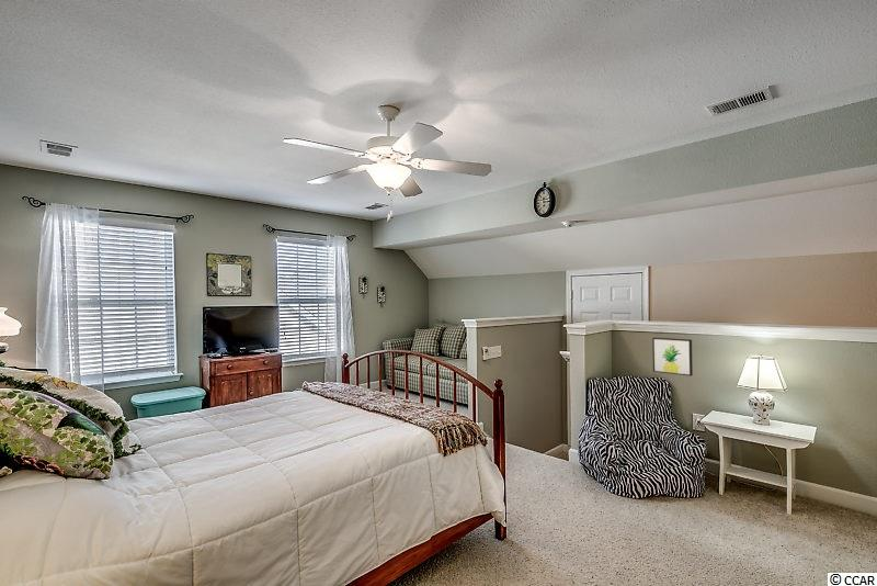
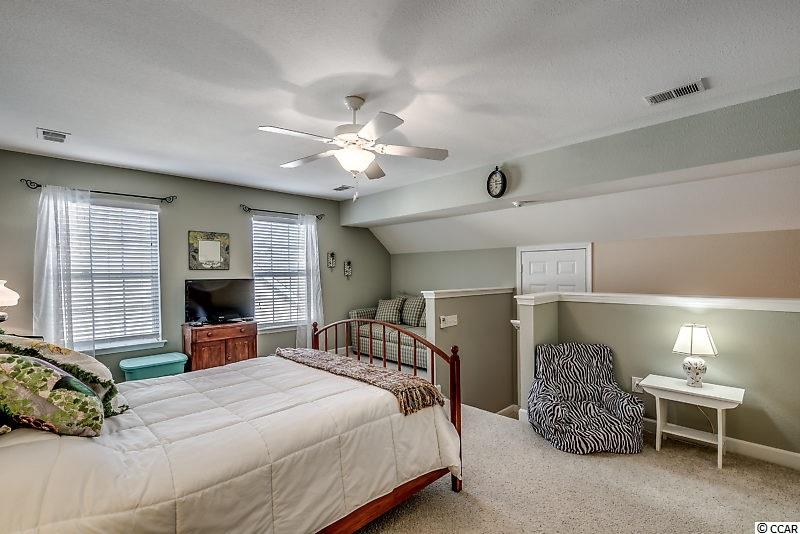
- wall art [651,337,694,377]
